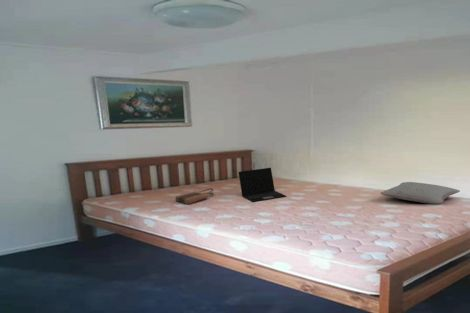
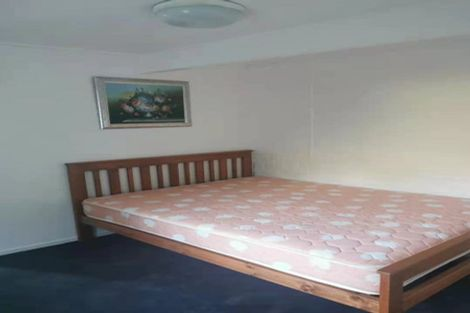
- laptop [238,167,288,203]
- pillow [380,181,461,205]
- tote bag [174,187,215,205]
